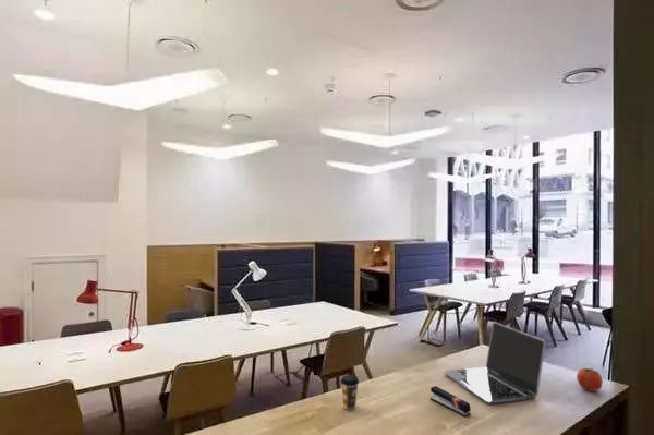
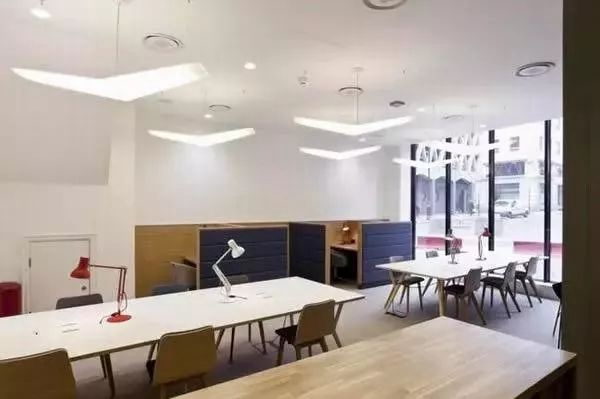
- fruit [576,366,604,392]
- laptop [444,321,547,404]
- stapler [429,385,472,418]
- coffee cup [339,374,360,411]
